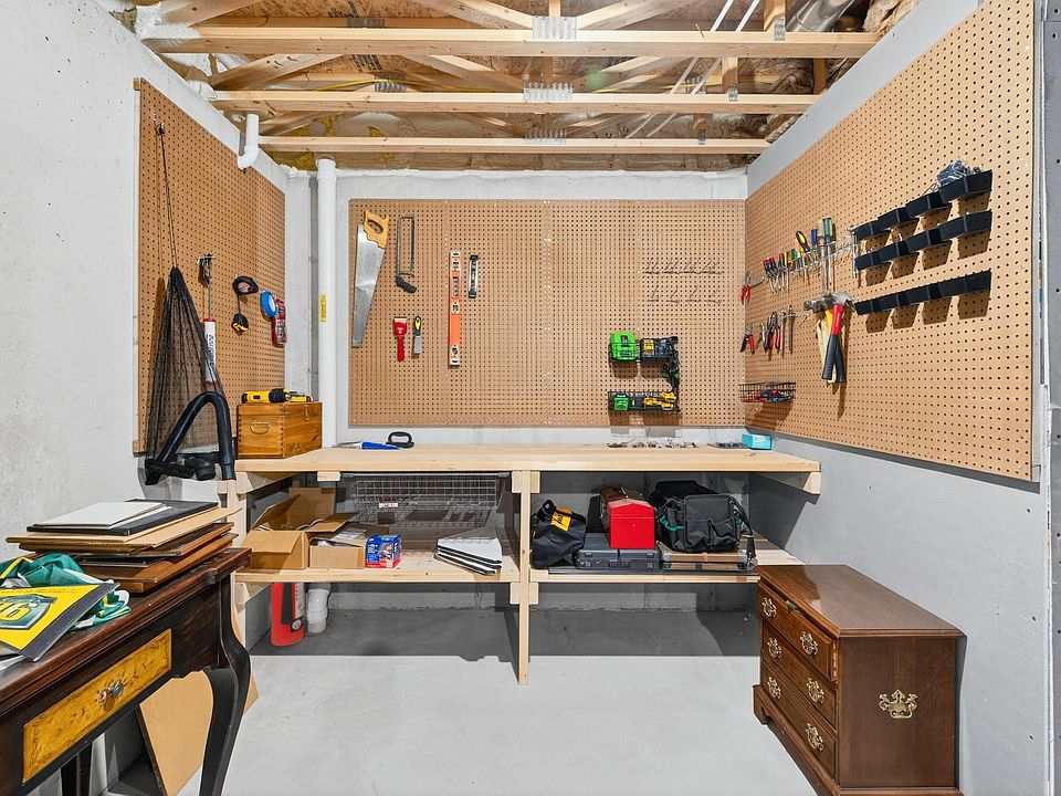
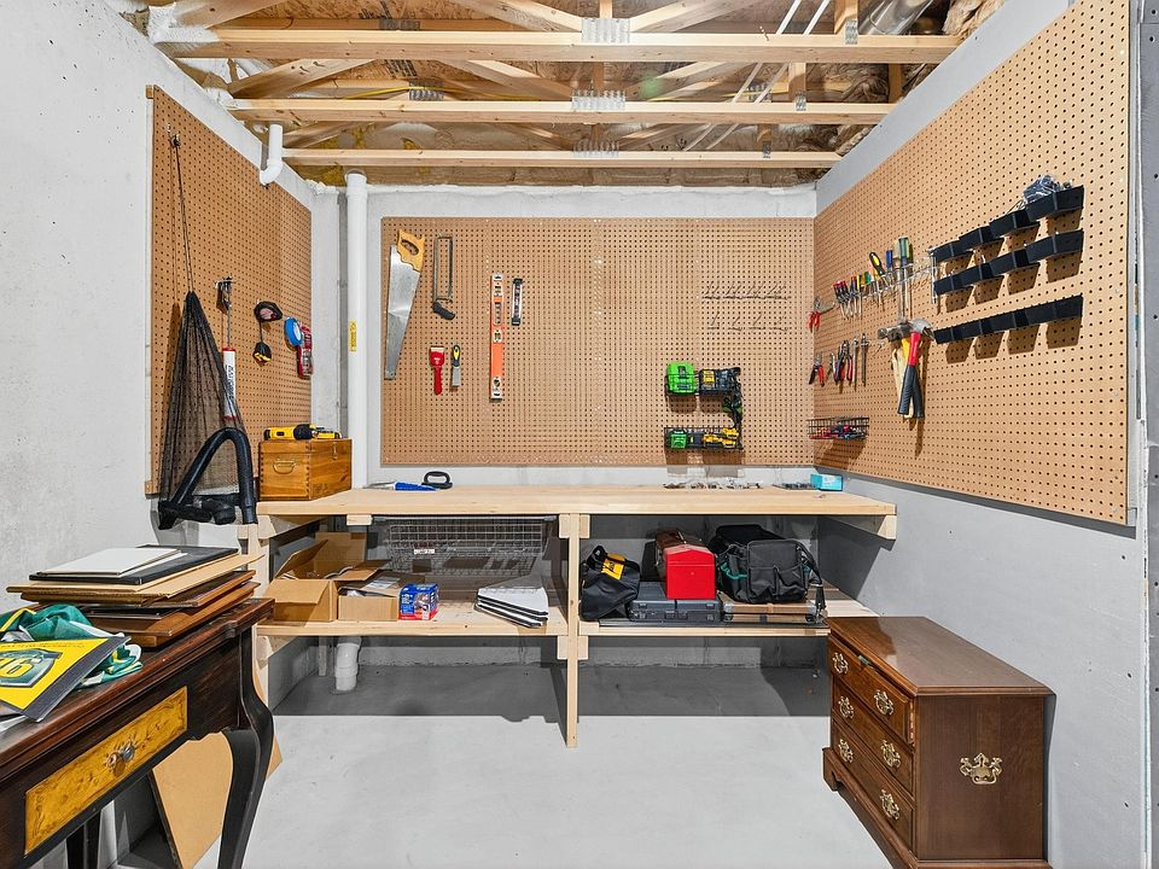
- fire extinguisher [271,583,305,647]
